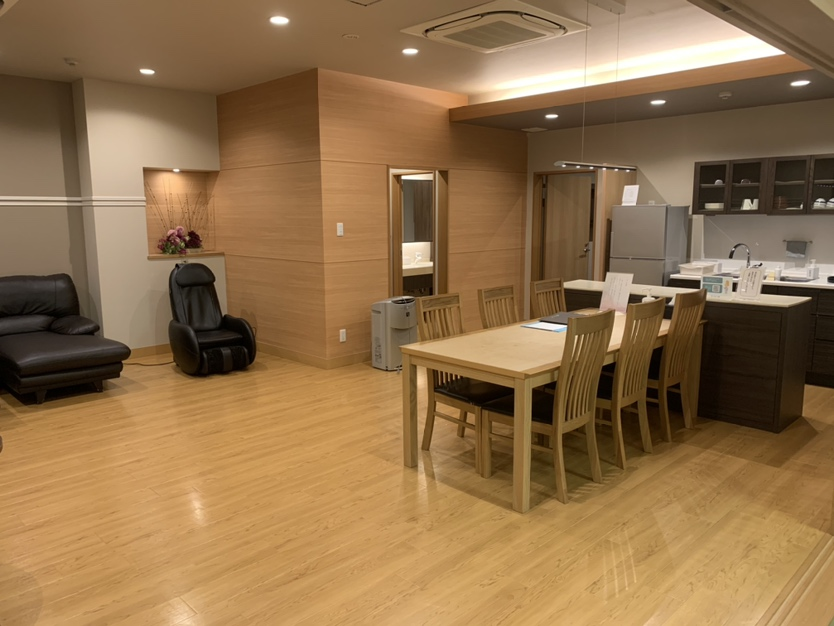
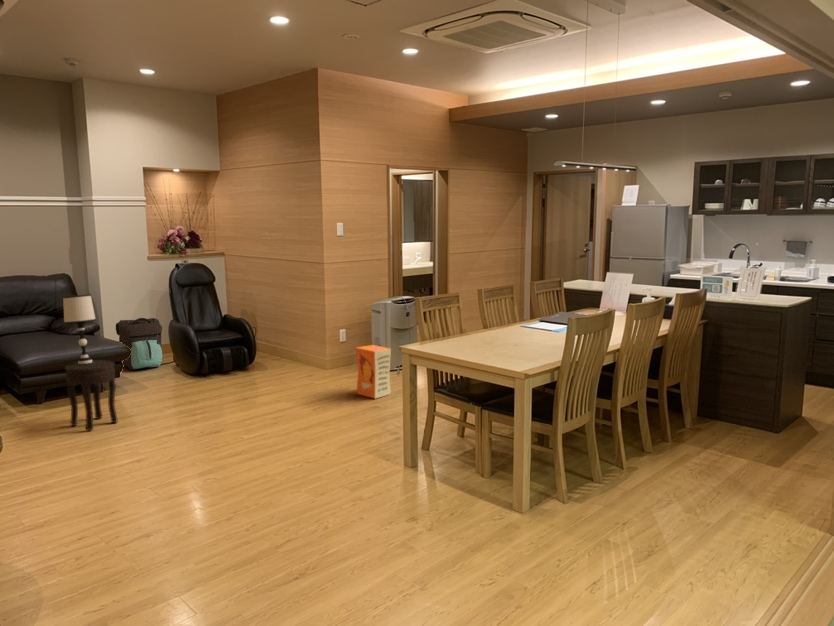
+ table lamp [62,293,97,364]
+ carton [355,344,392,400]
+ backpack [115,317,164,371]
+ side table [64,359,118,432]
